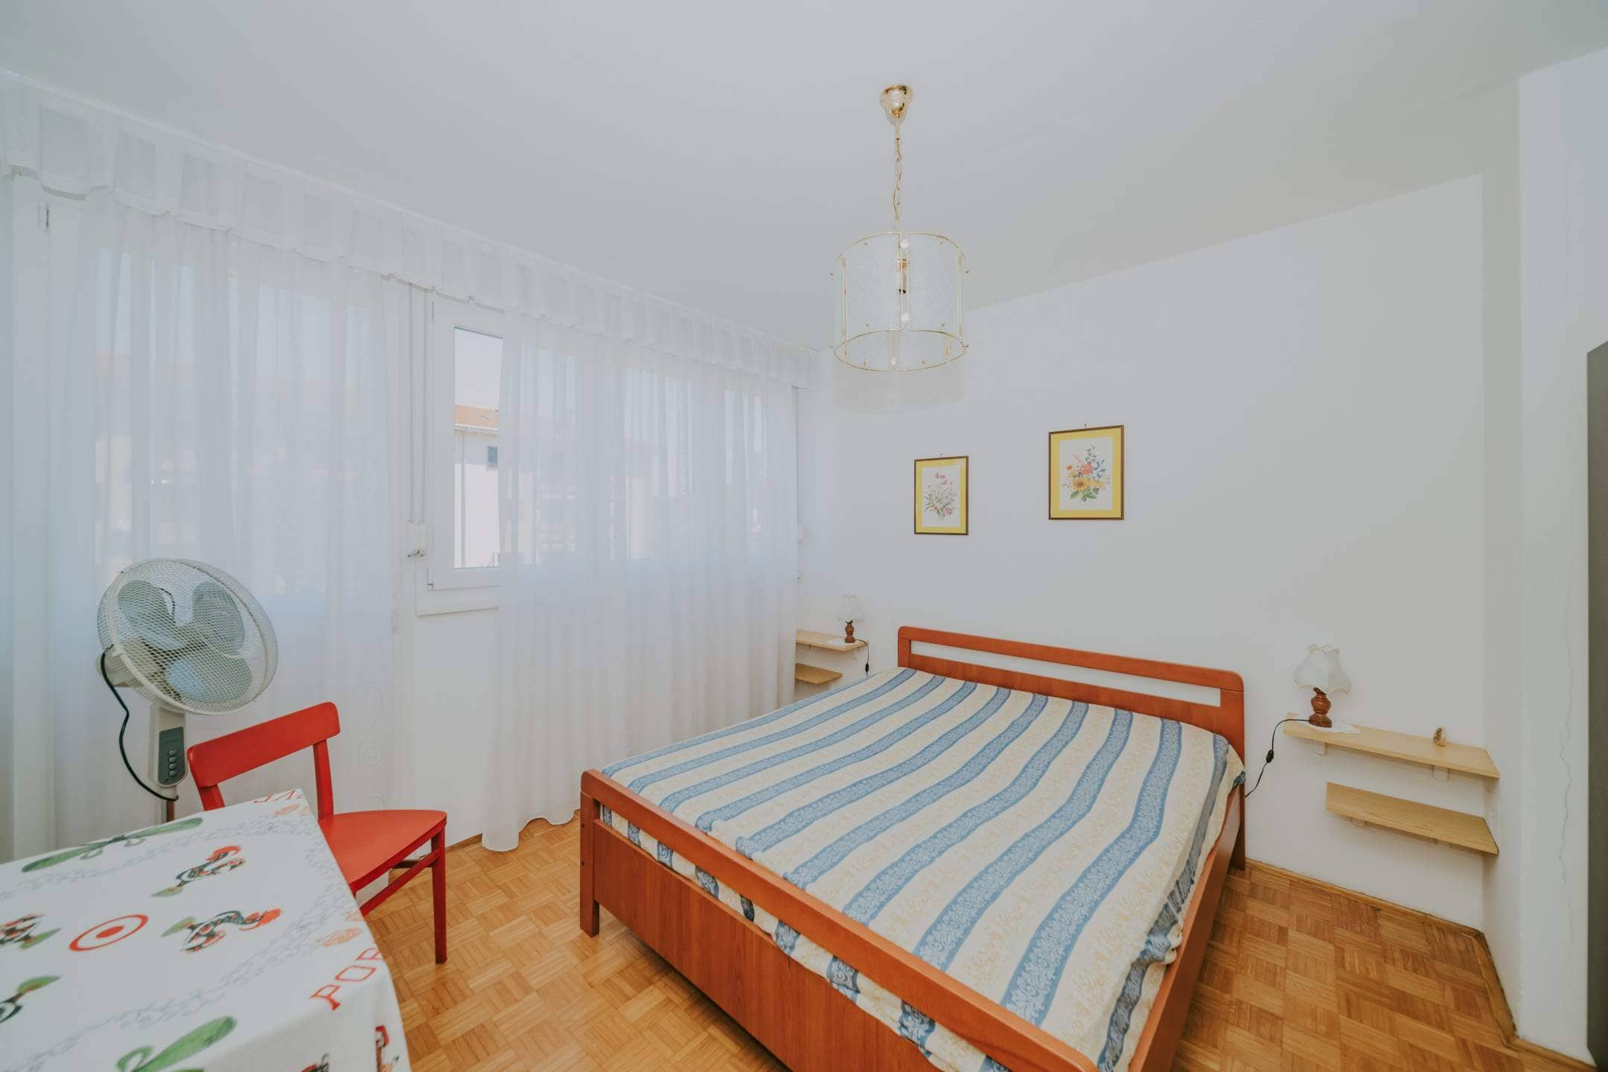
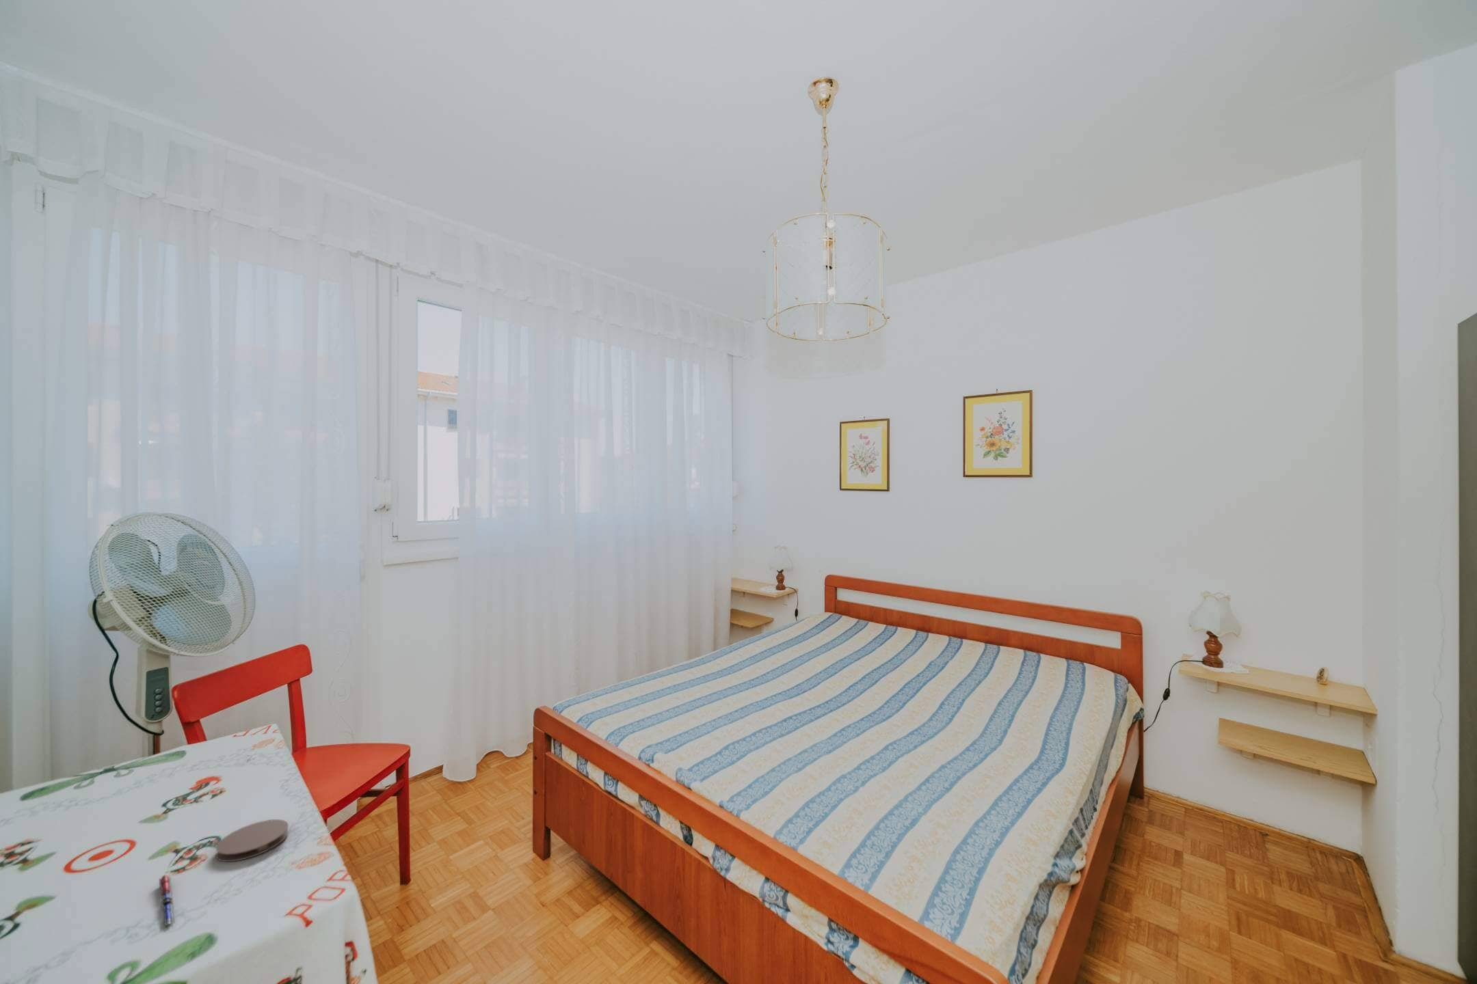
+ coaster [215,818,289,862]
+ pen [158,874,176,929]
